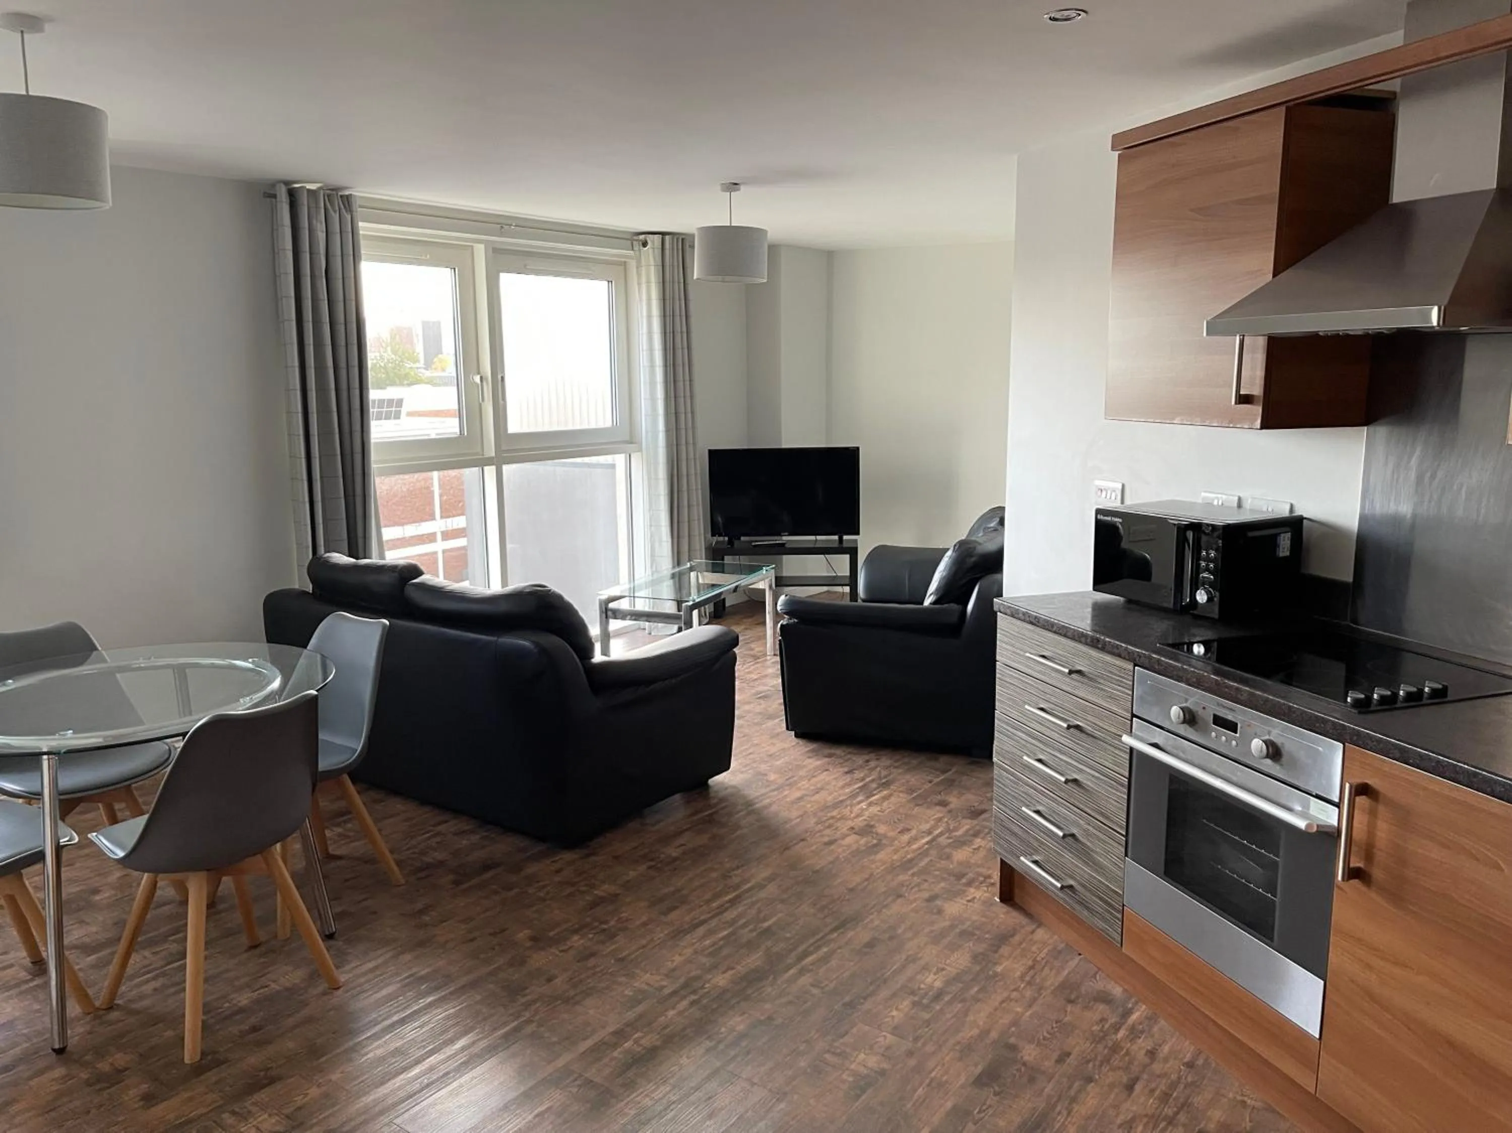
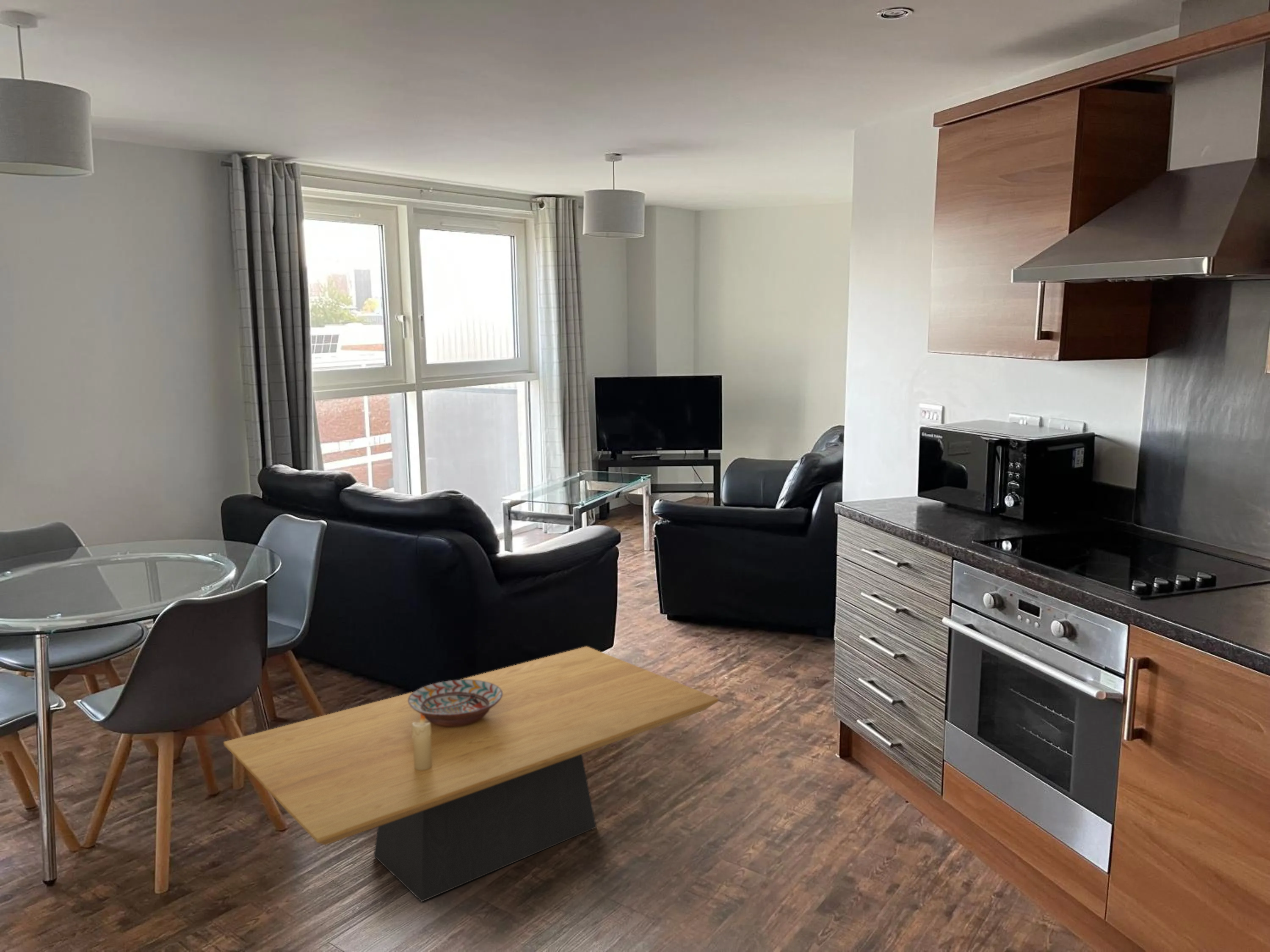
+ candle [411,714,432,770]
+ coffee table [223,646,719,902]
+ decorative bowl [408,679,502,727]
